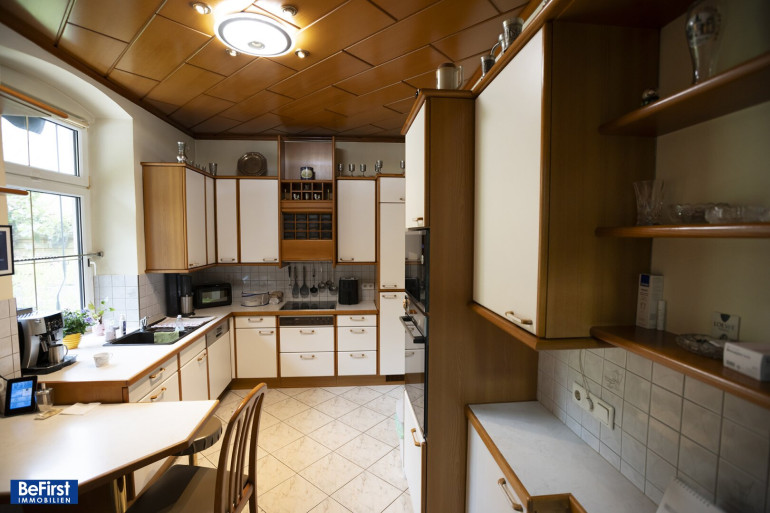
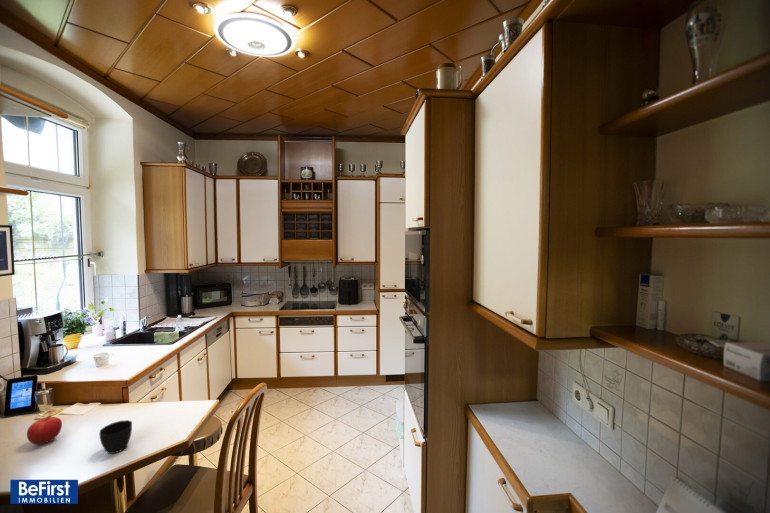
+ cup [98,419,133,455]
+ fruit [26,414,63,446]
